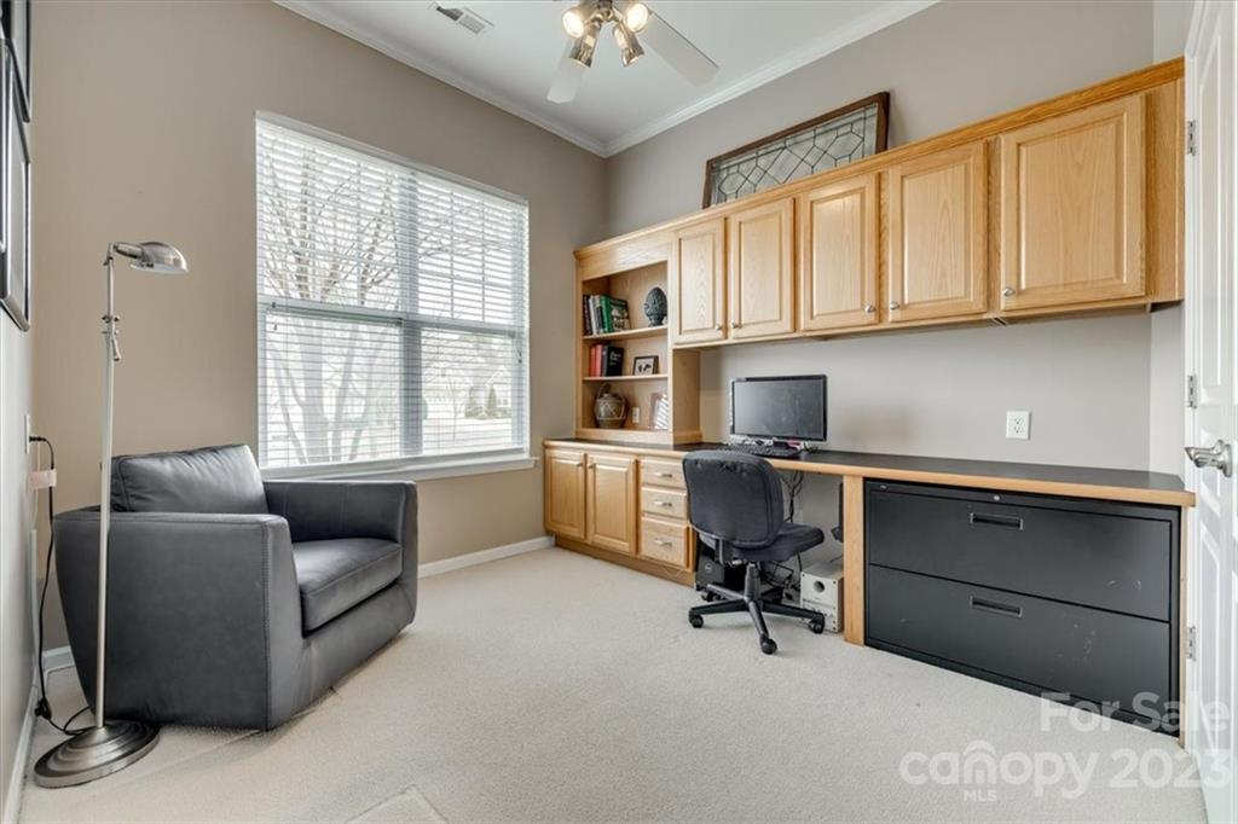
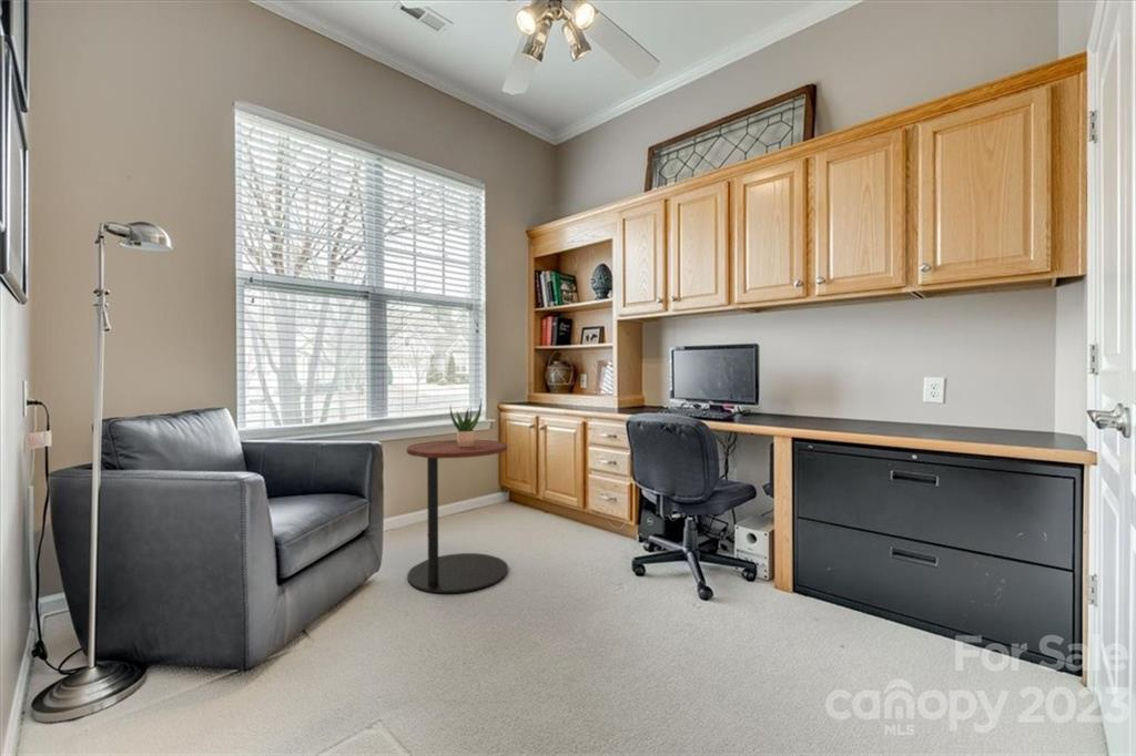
+ side table [406,439,509,594]
+ potted plant [449,397,483,447]
